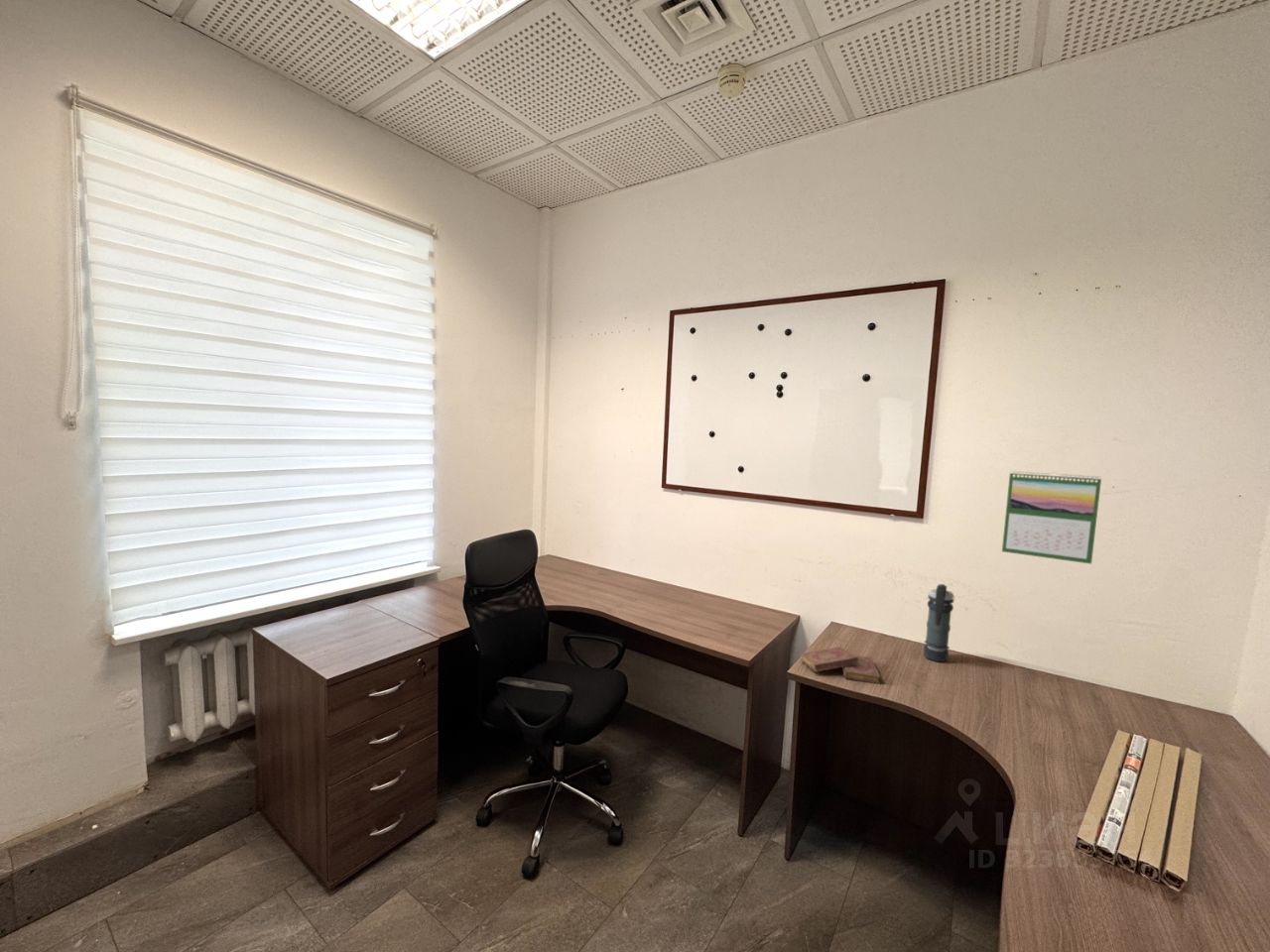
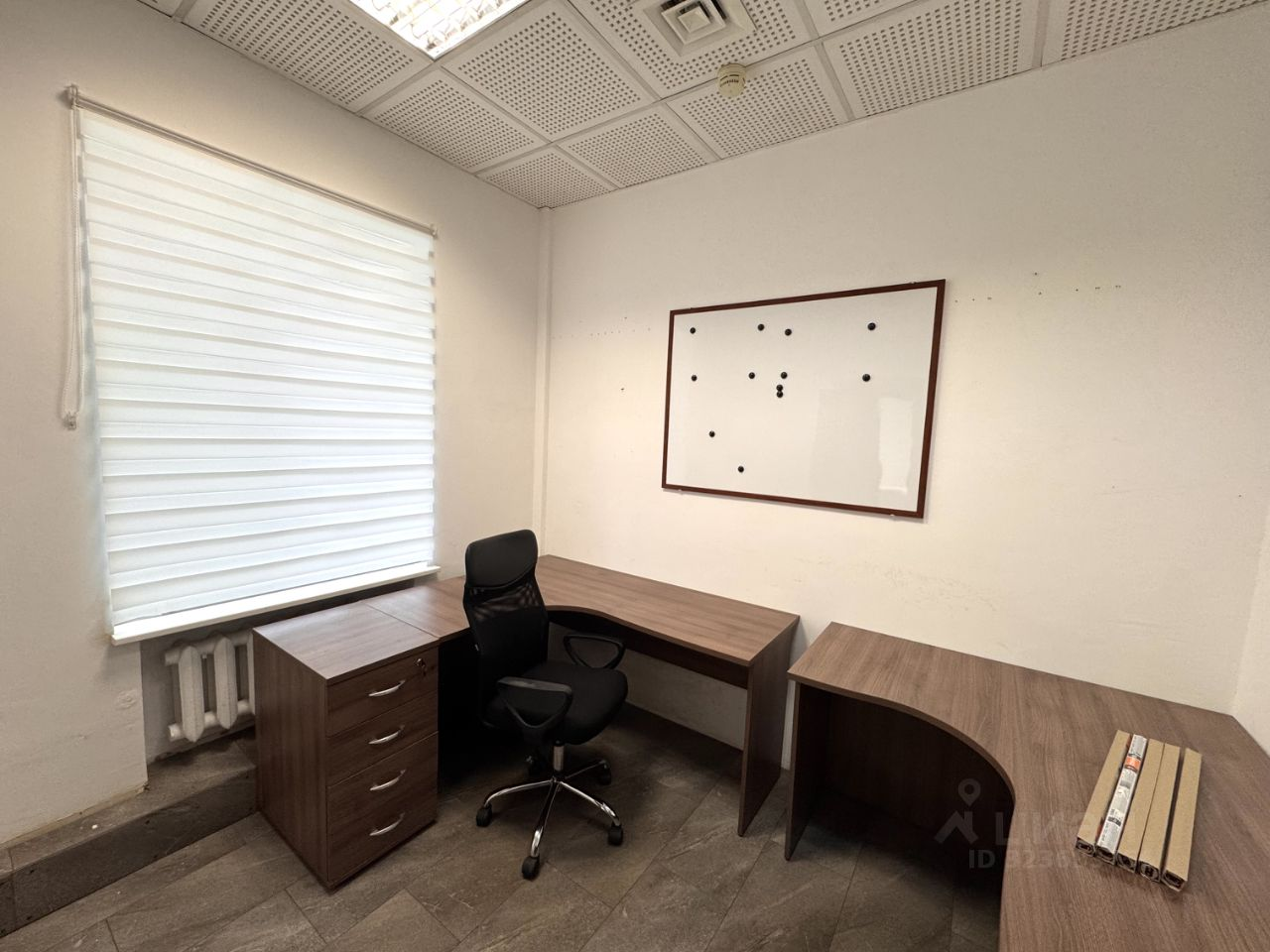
- smoke grenade [923,583,955,662]
- book [799,646,881,684]
- calendar [1001,470,1102,565]
